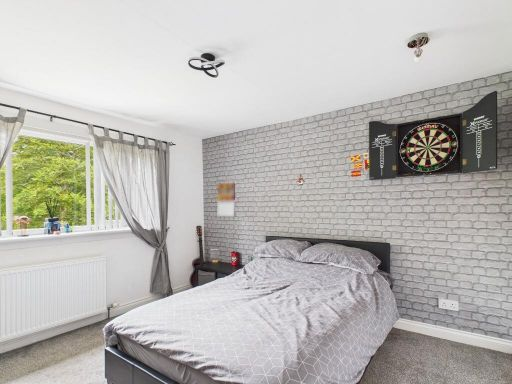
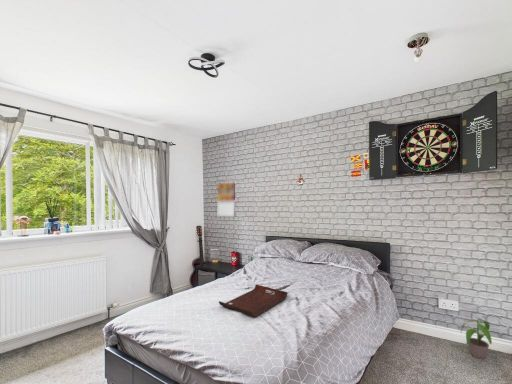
+ serving tray [218,283,289,318]
+ potted plant [460,317,493,360]
